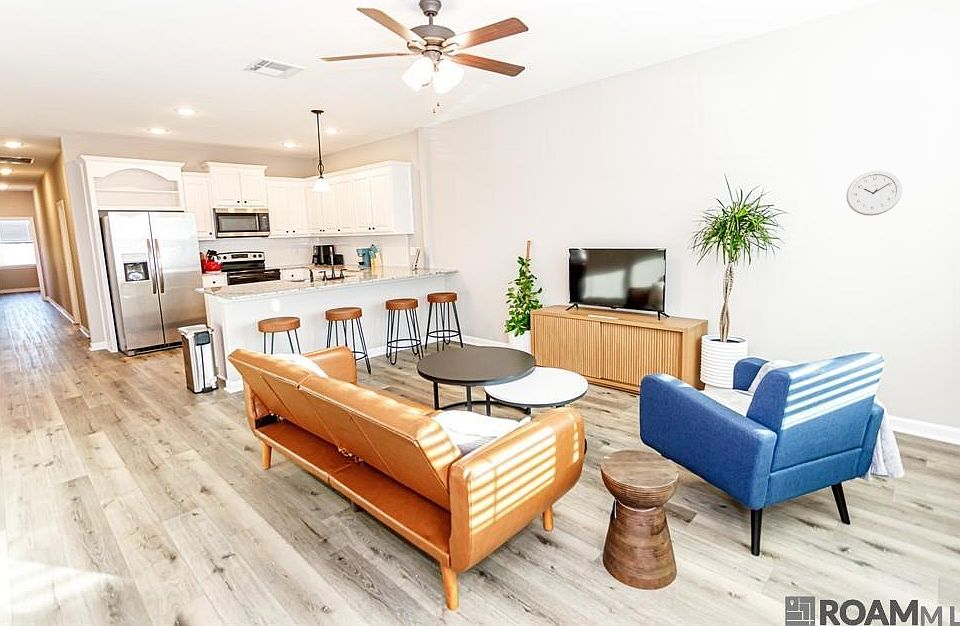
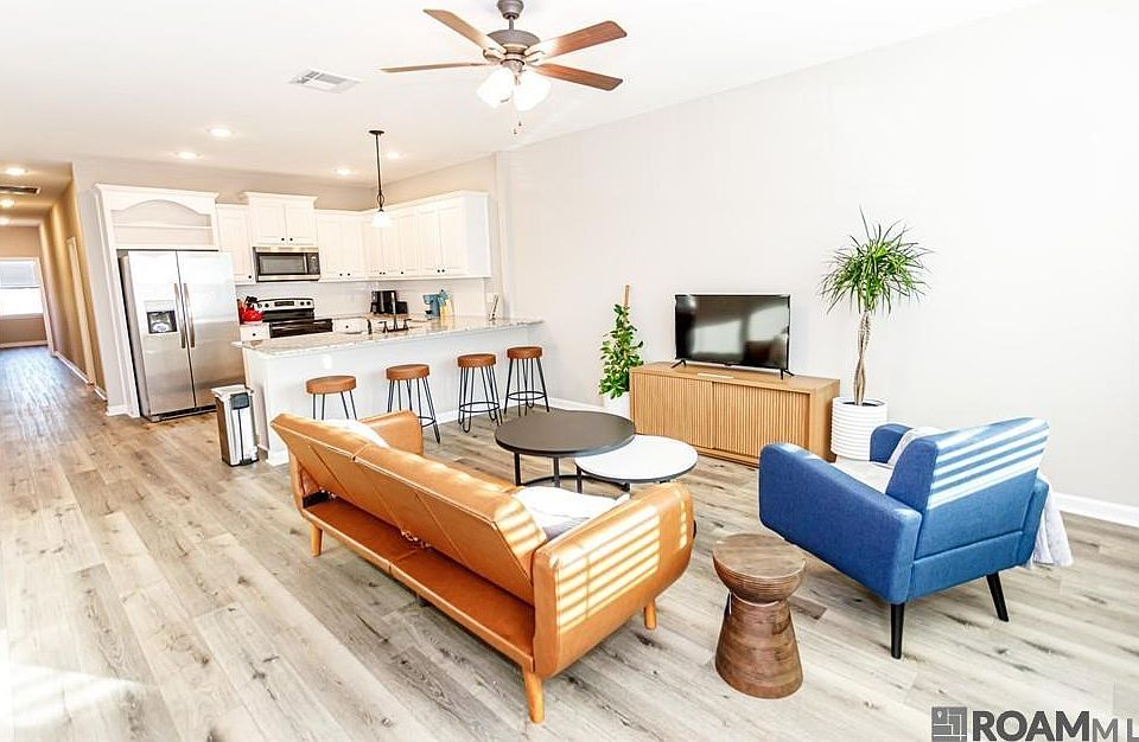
- wall clock [846,169,903,217]
